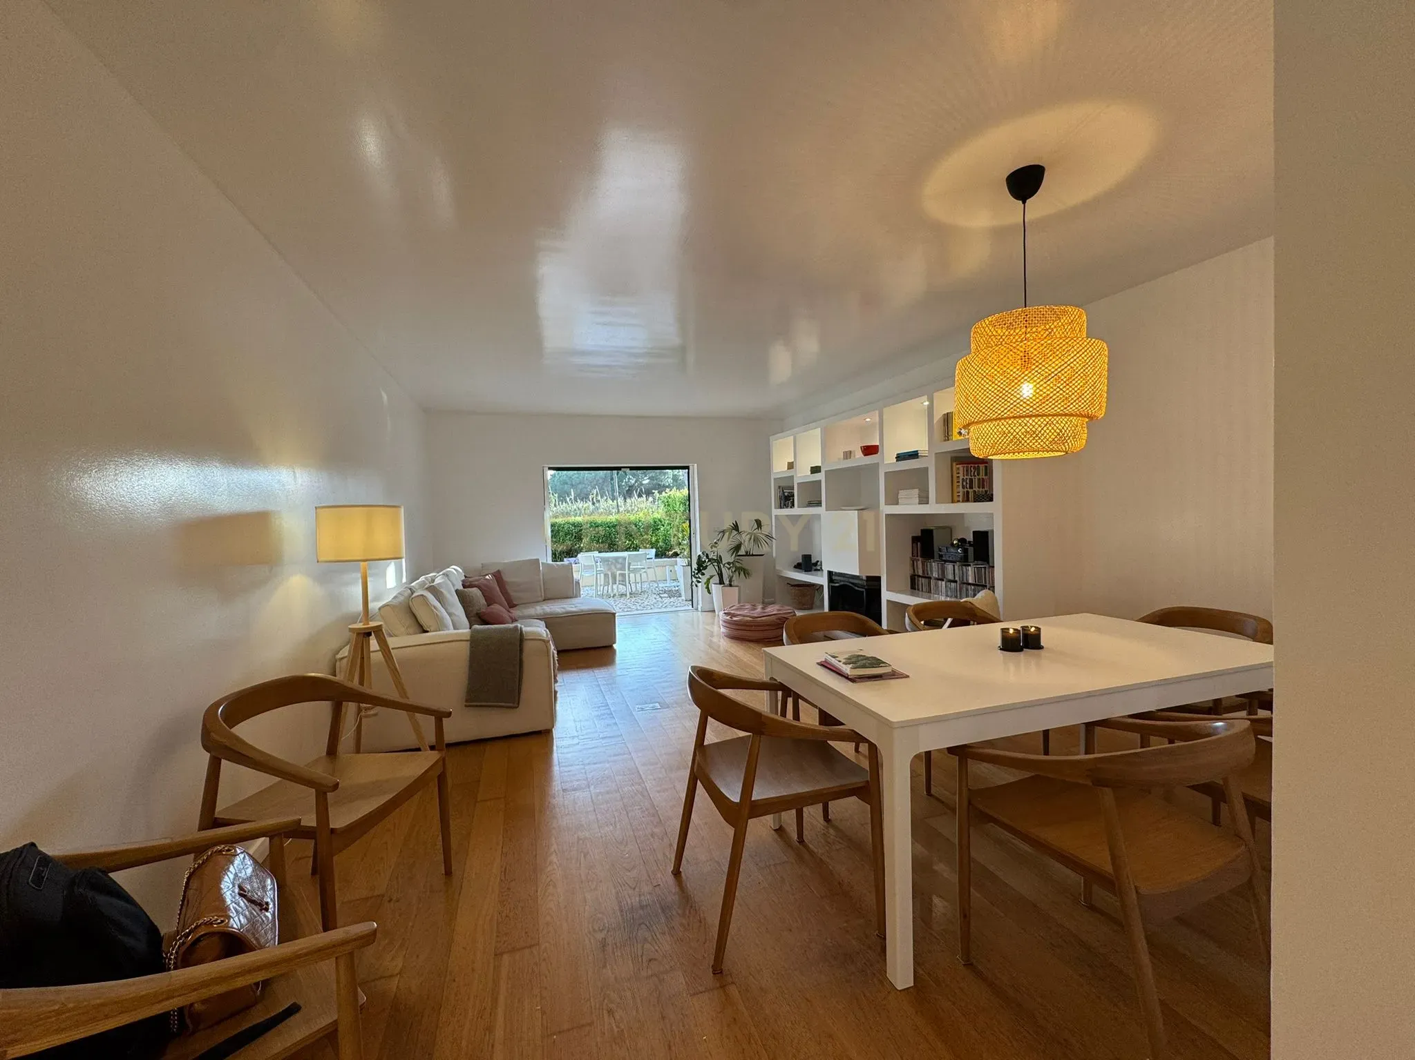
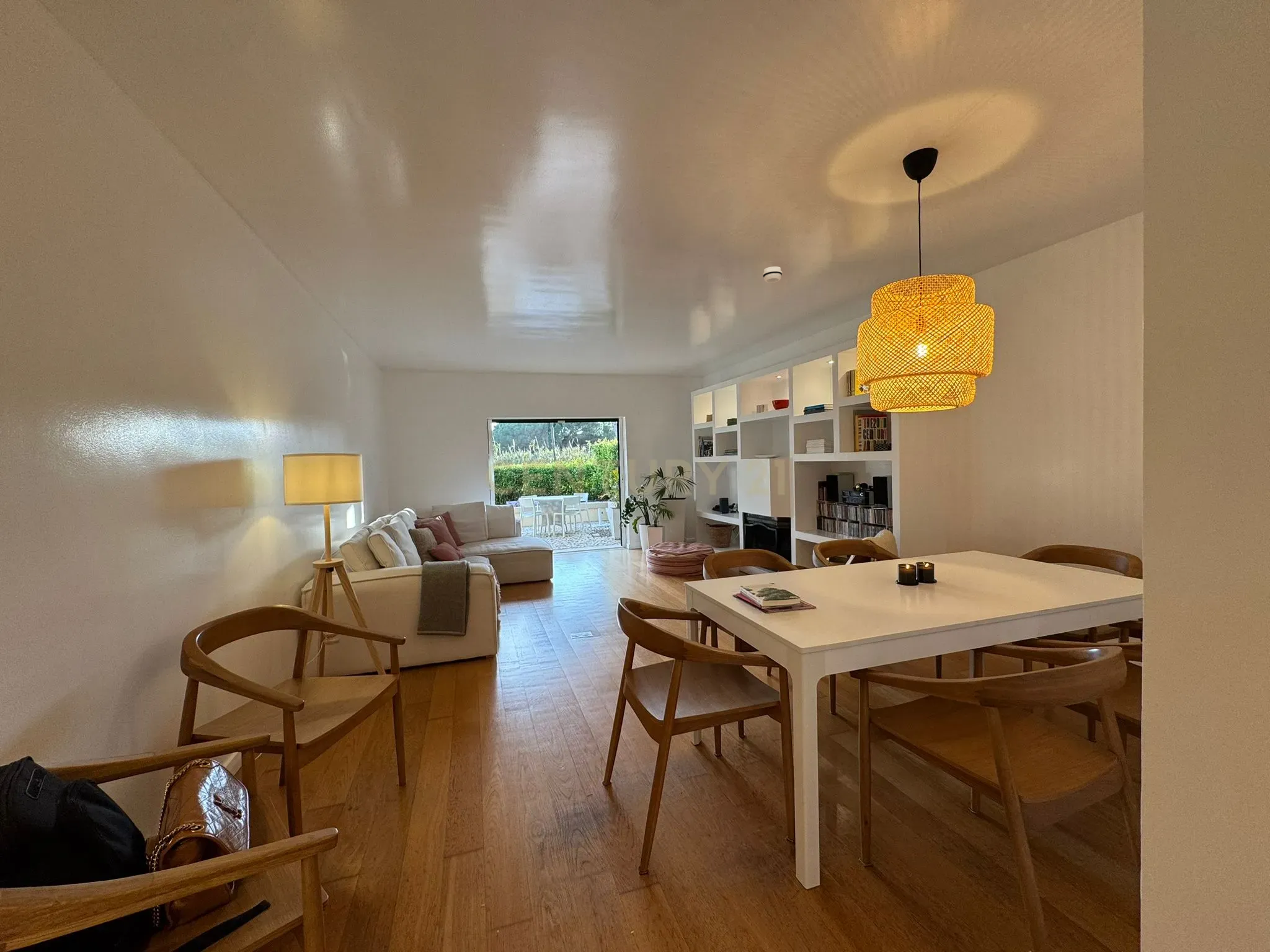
+ smoke detector [762,266,783,283]
